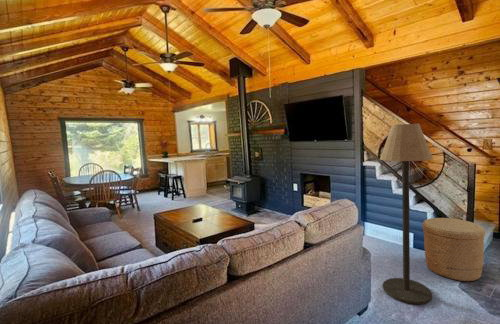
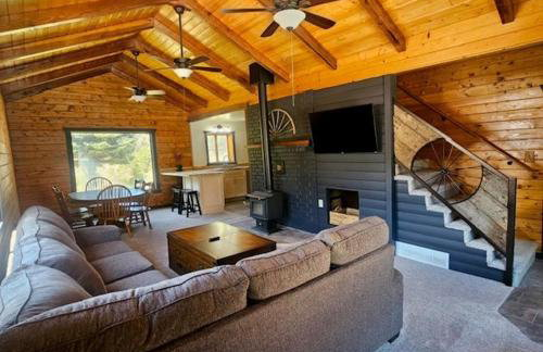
- basket [421,217,486,282]
- floor lamp [379,123,434,305]
